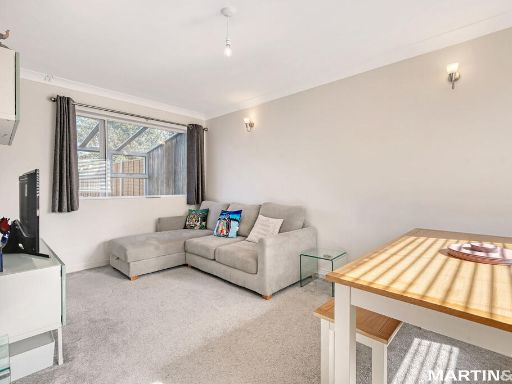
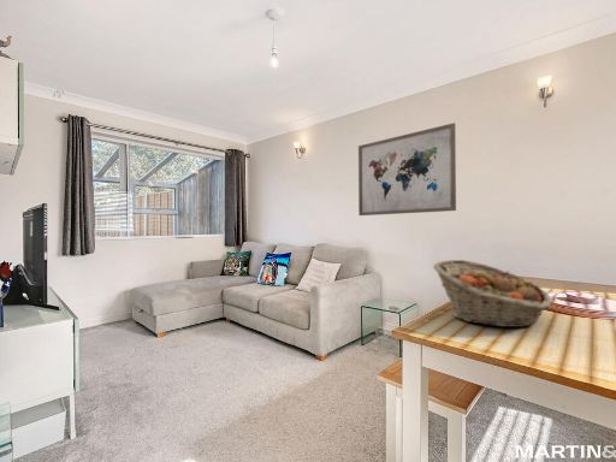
+ wall art [357,122,457,217]
+ fruit basket [432,259,552,328]
